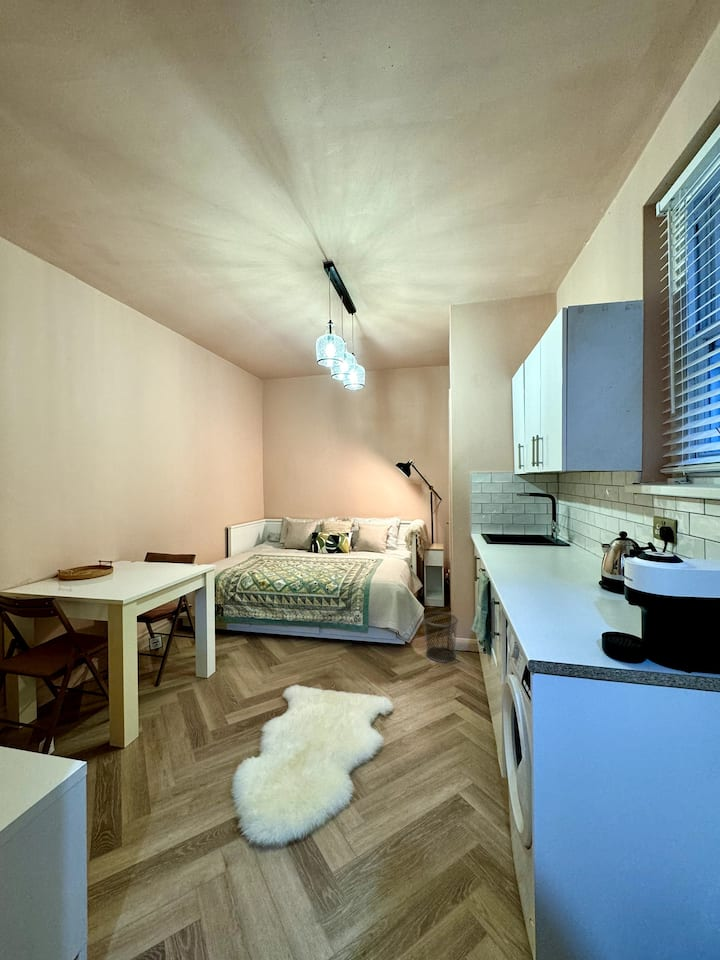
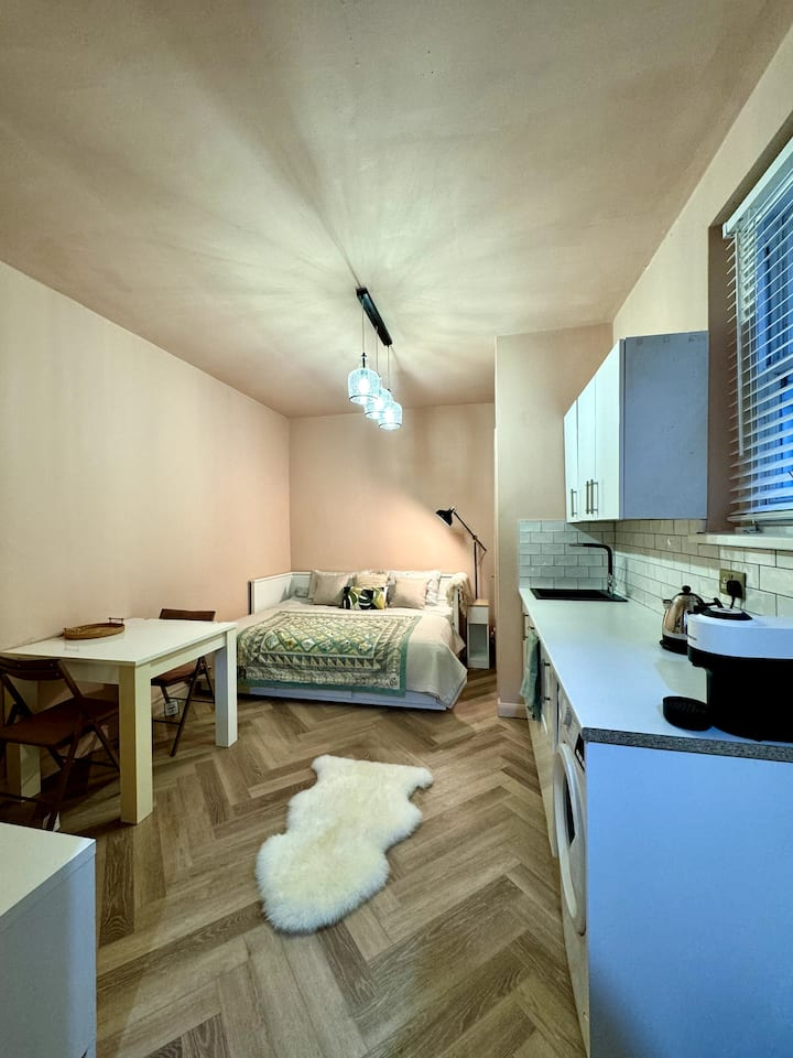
- waste bin [422,611,459,663]
